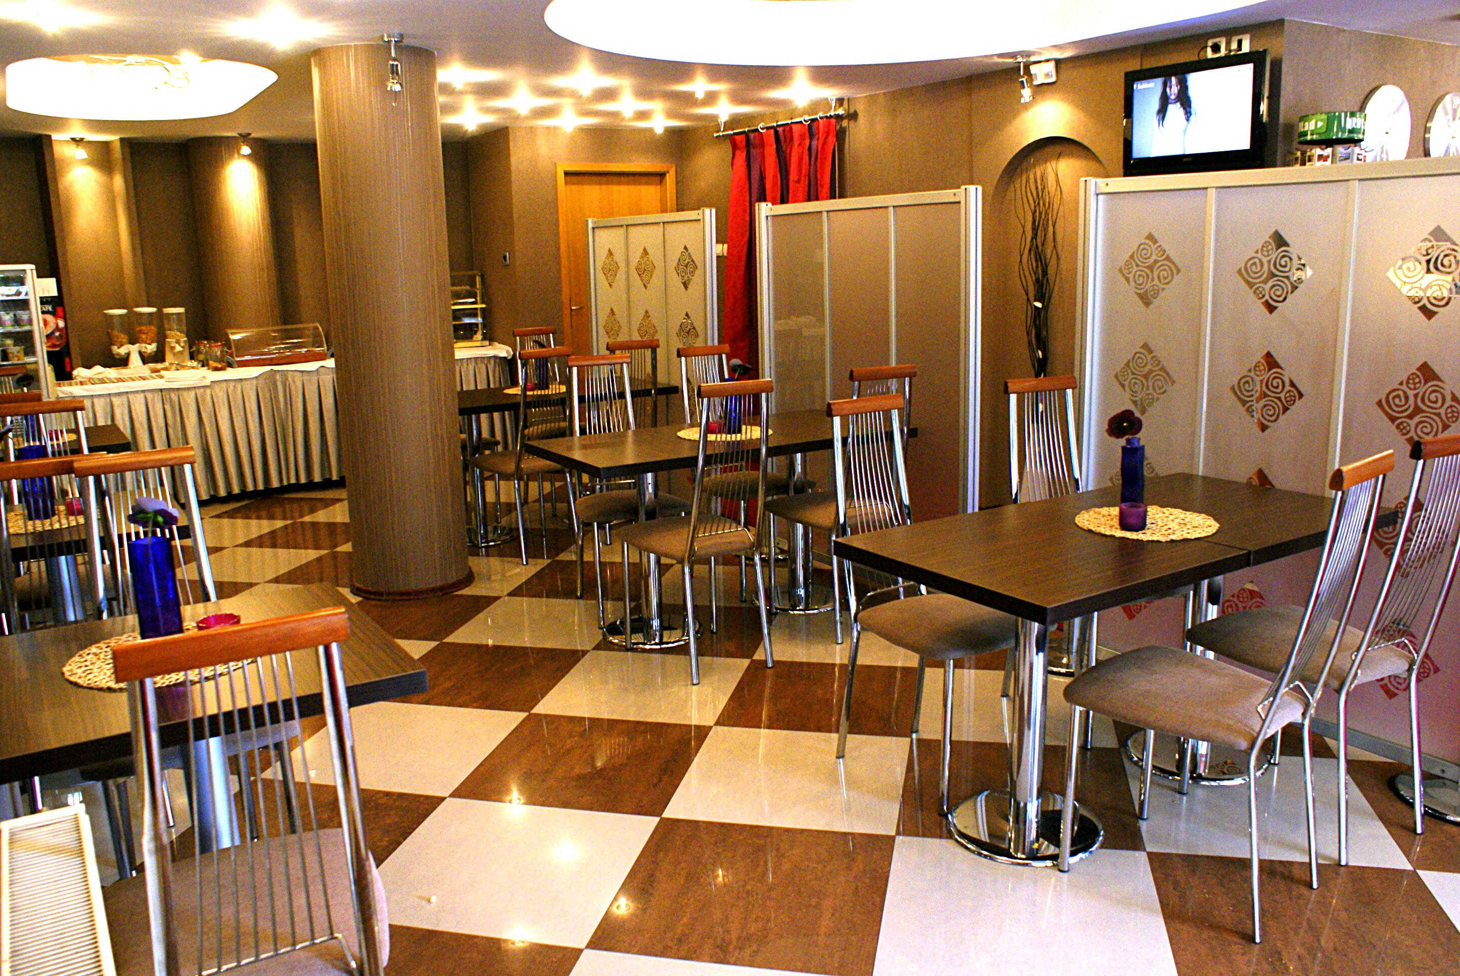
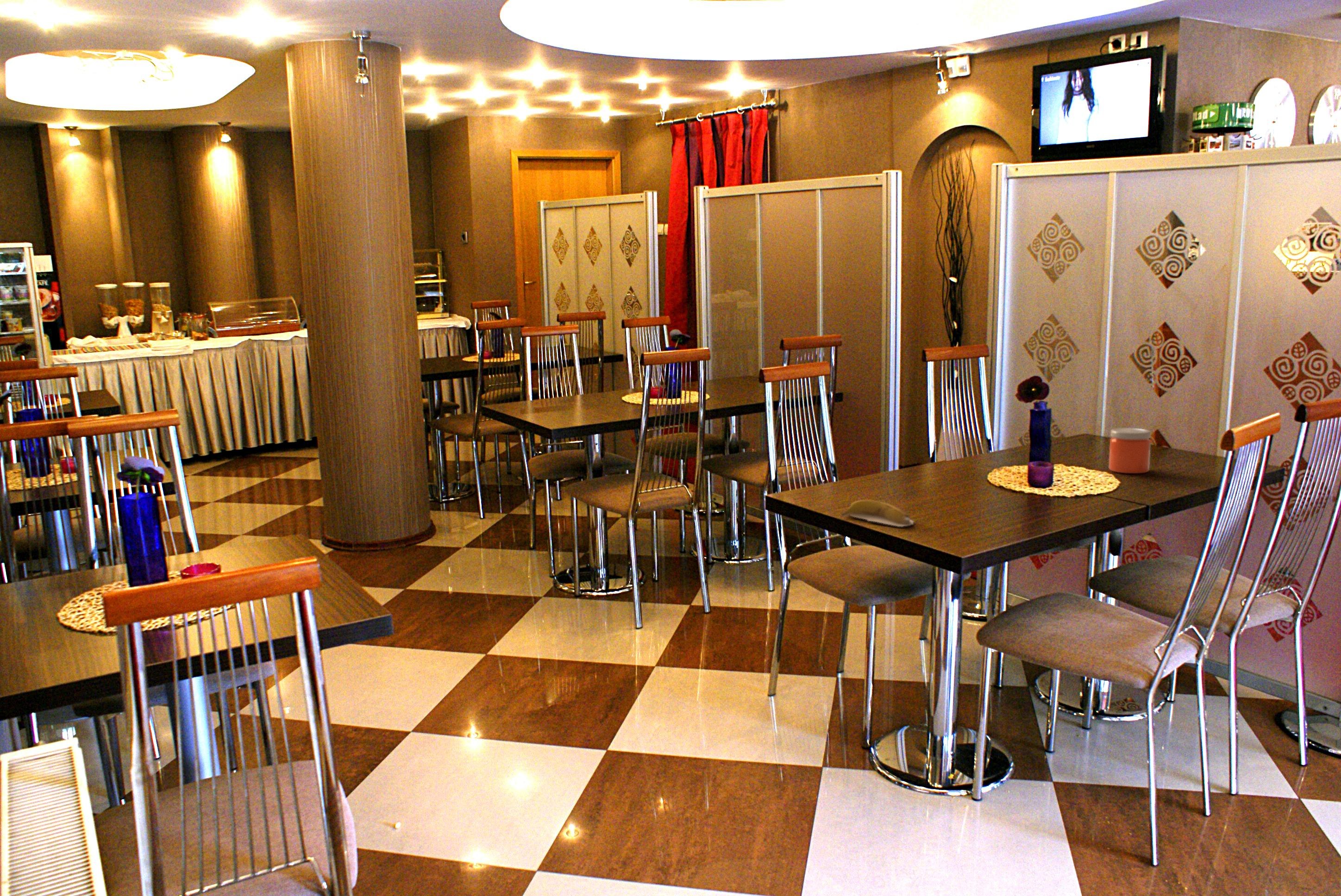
+ jam jar [1109,428,1152,474]
+ banana [841,499,915,527]
